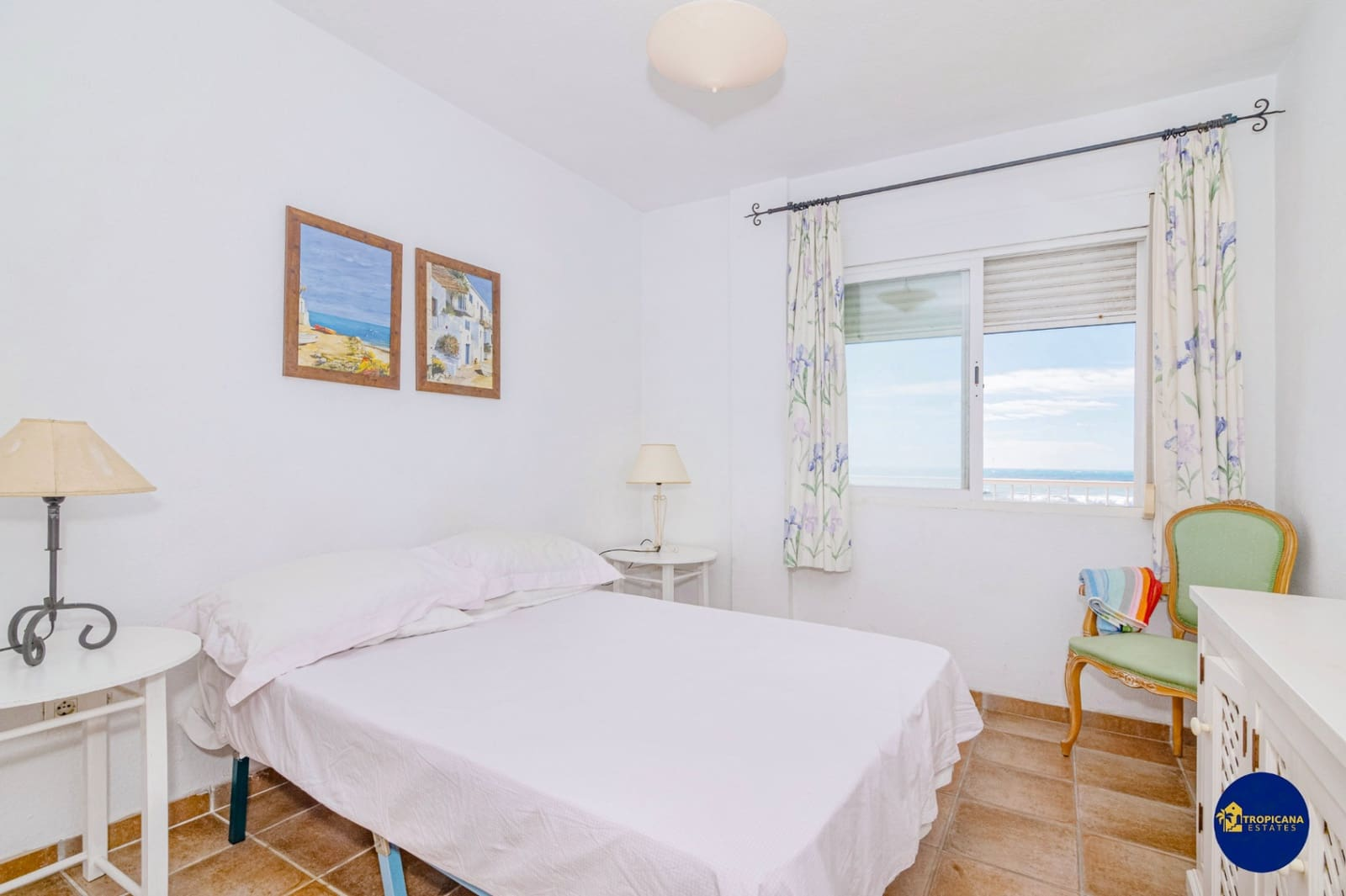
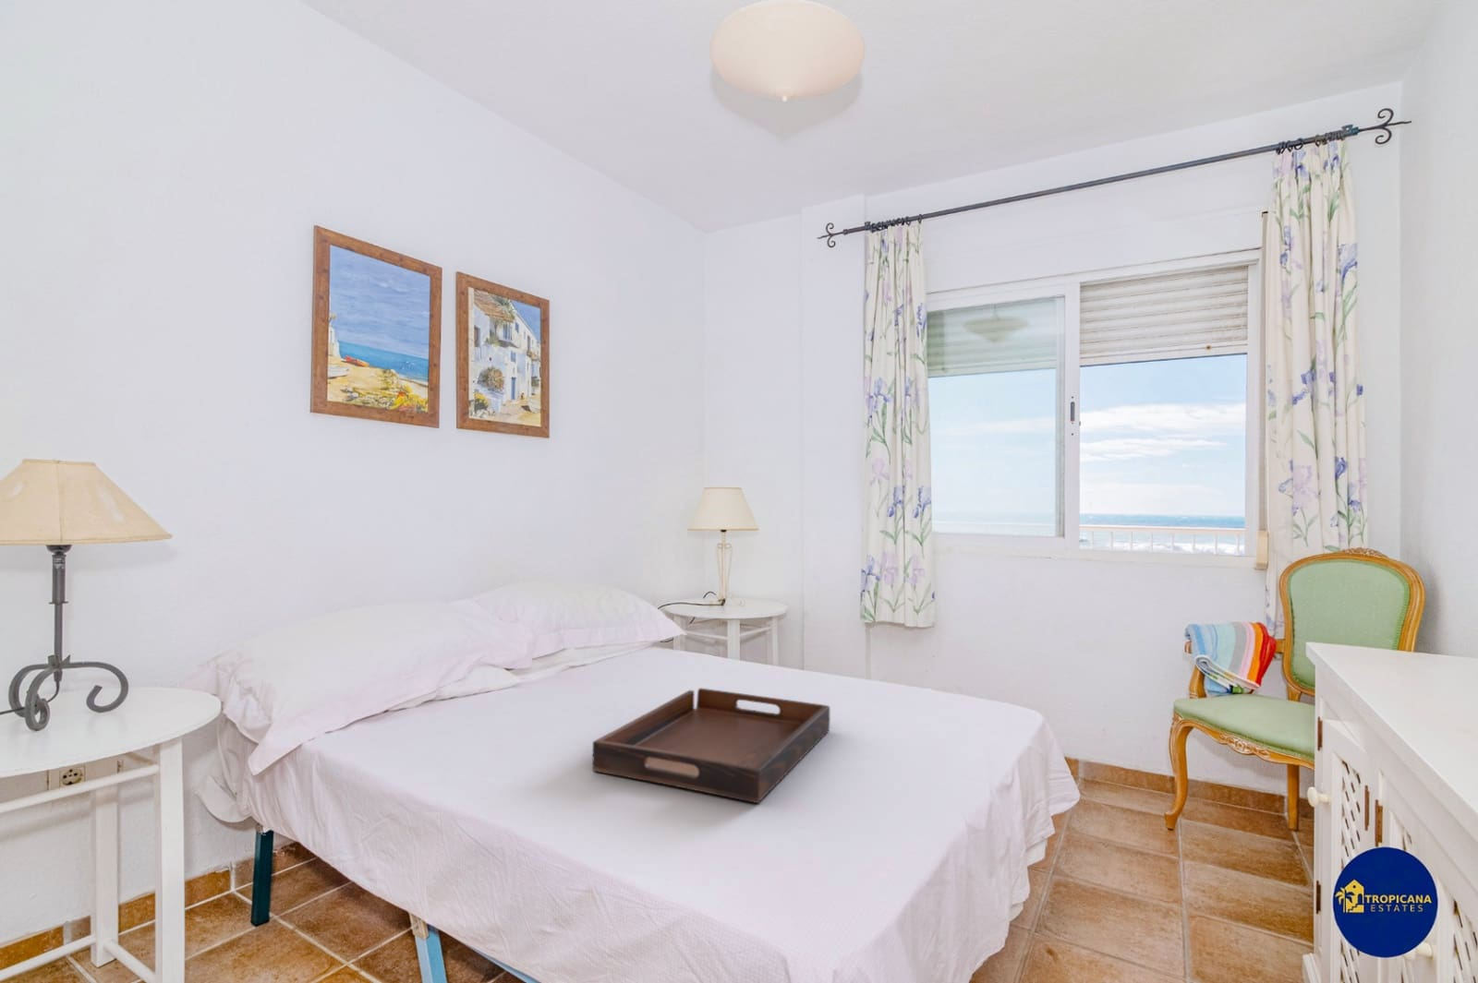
+ serving tray [592,688,830,804]
